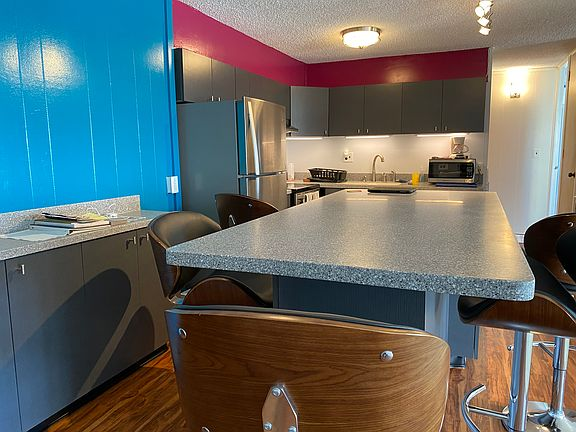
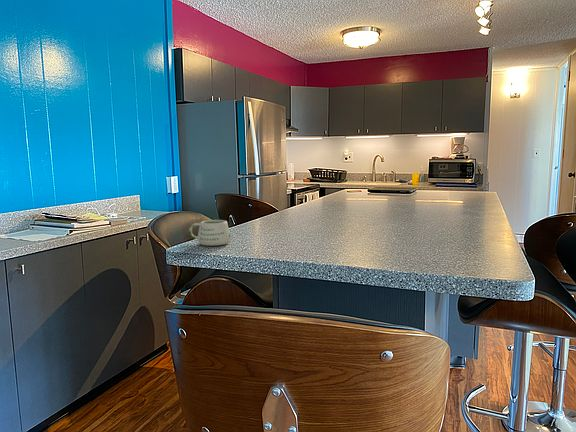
+ mug [188,219,231,247]
